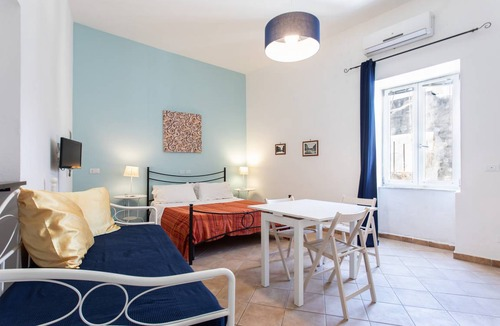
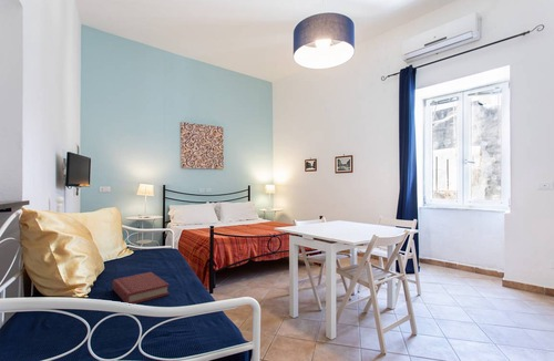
+ hardback book [112,271,171,305]
